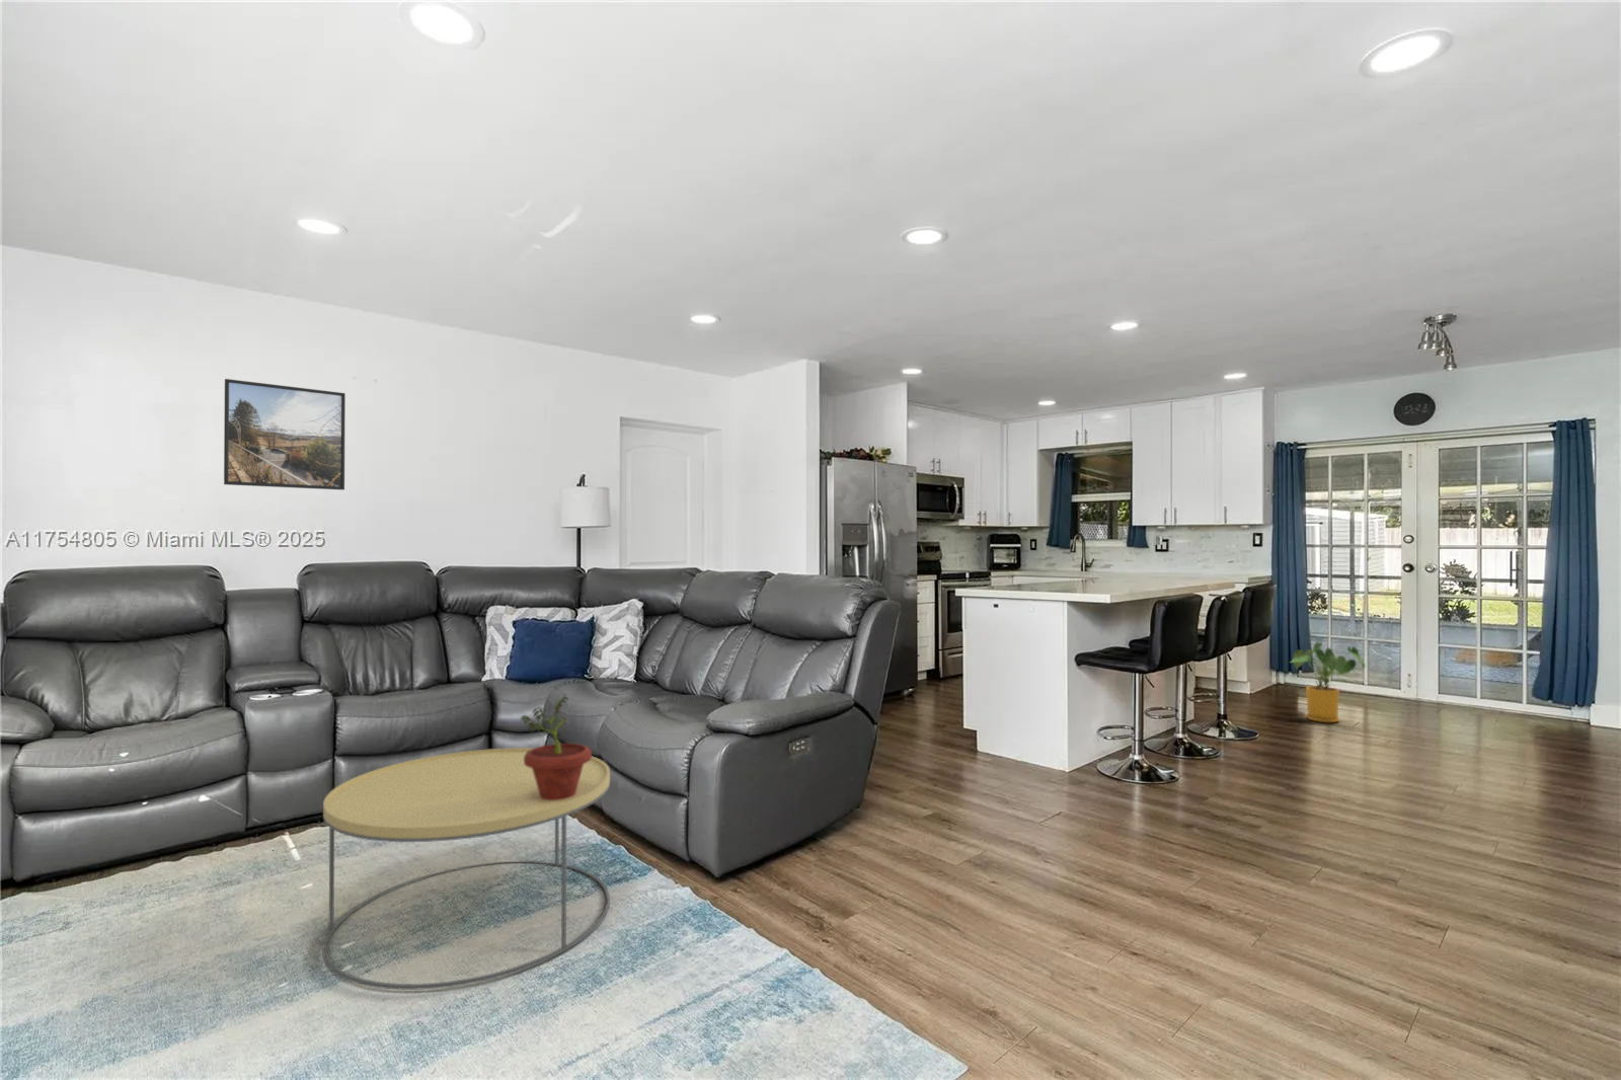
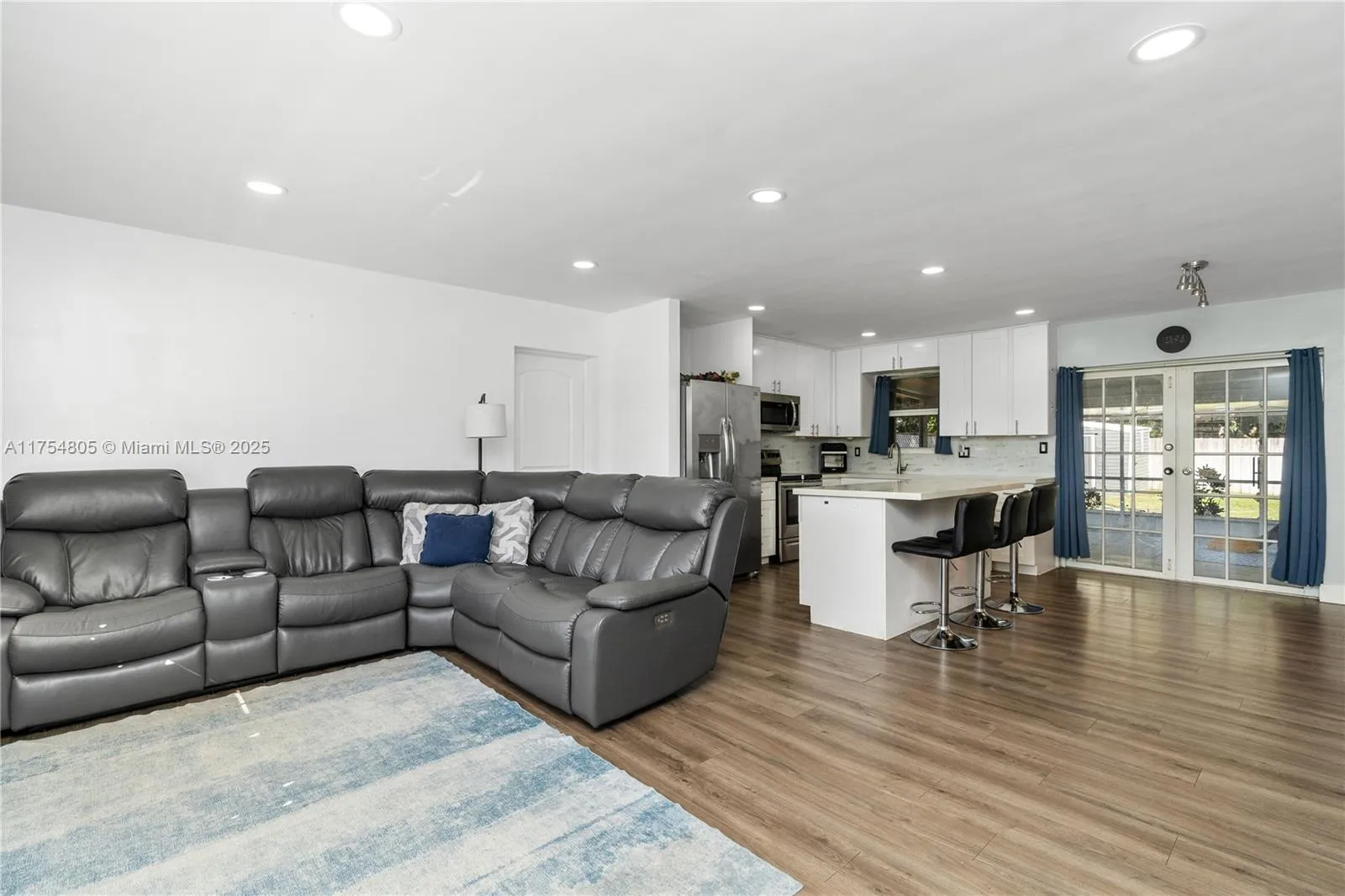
- potted plant [519,693,593,800]
- coffee table [321,746,611,991]
- house plant [1290,640,1367,723]
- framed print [223,378,346,492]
